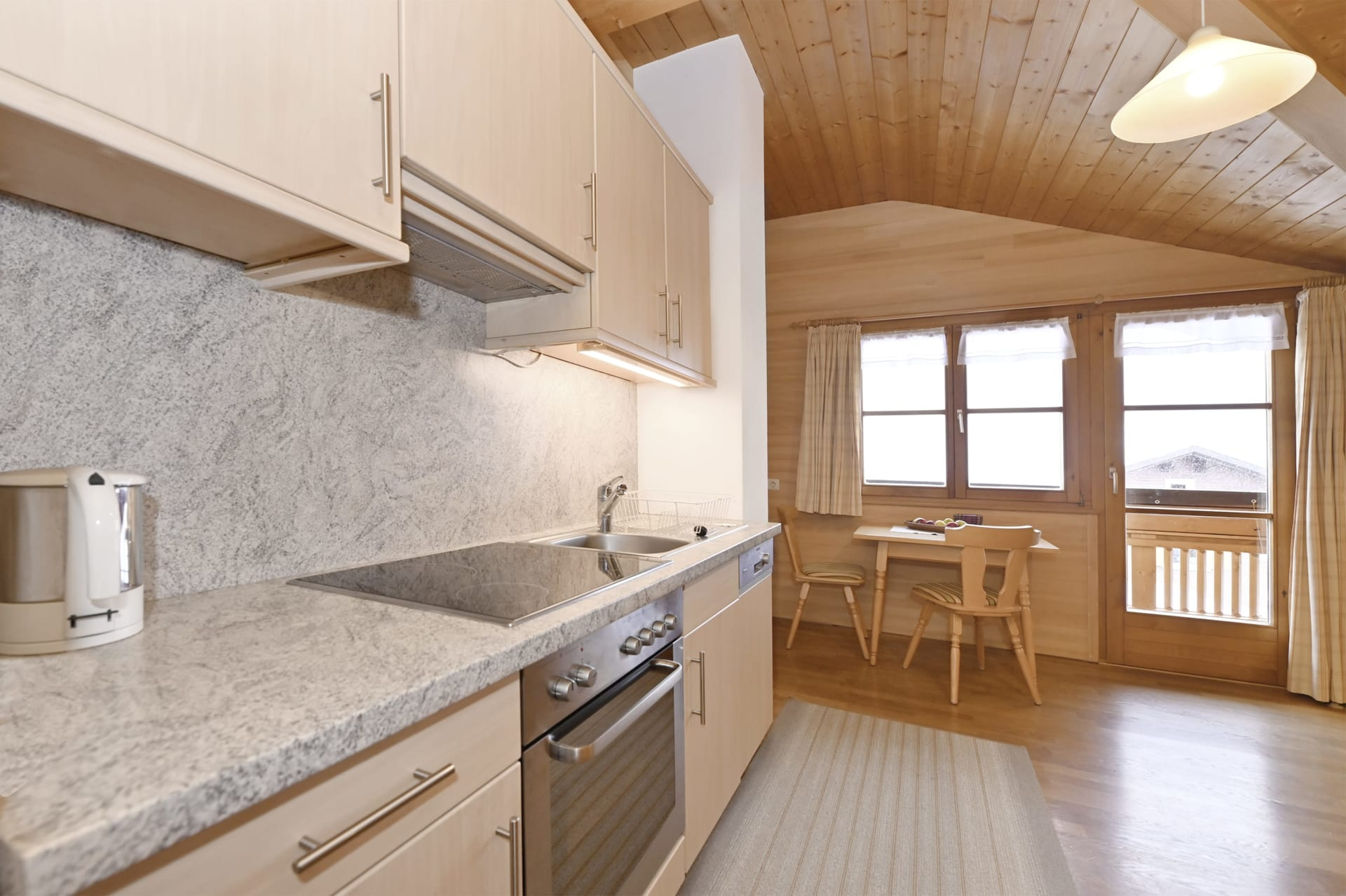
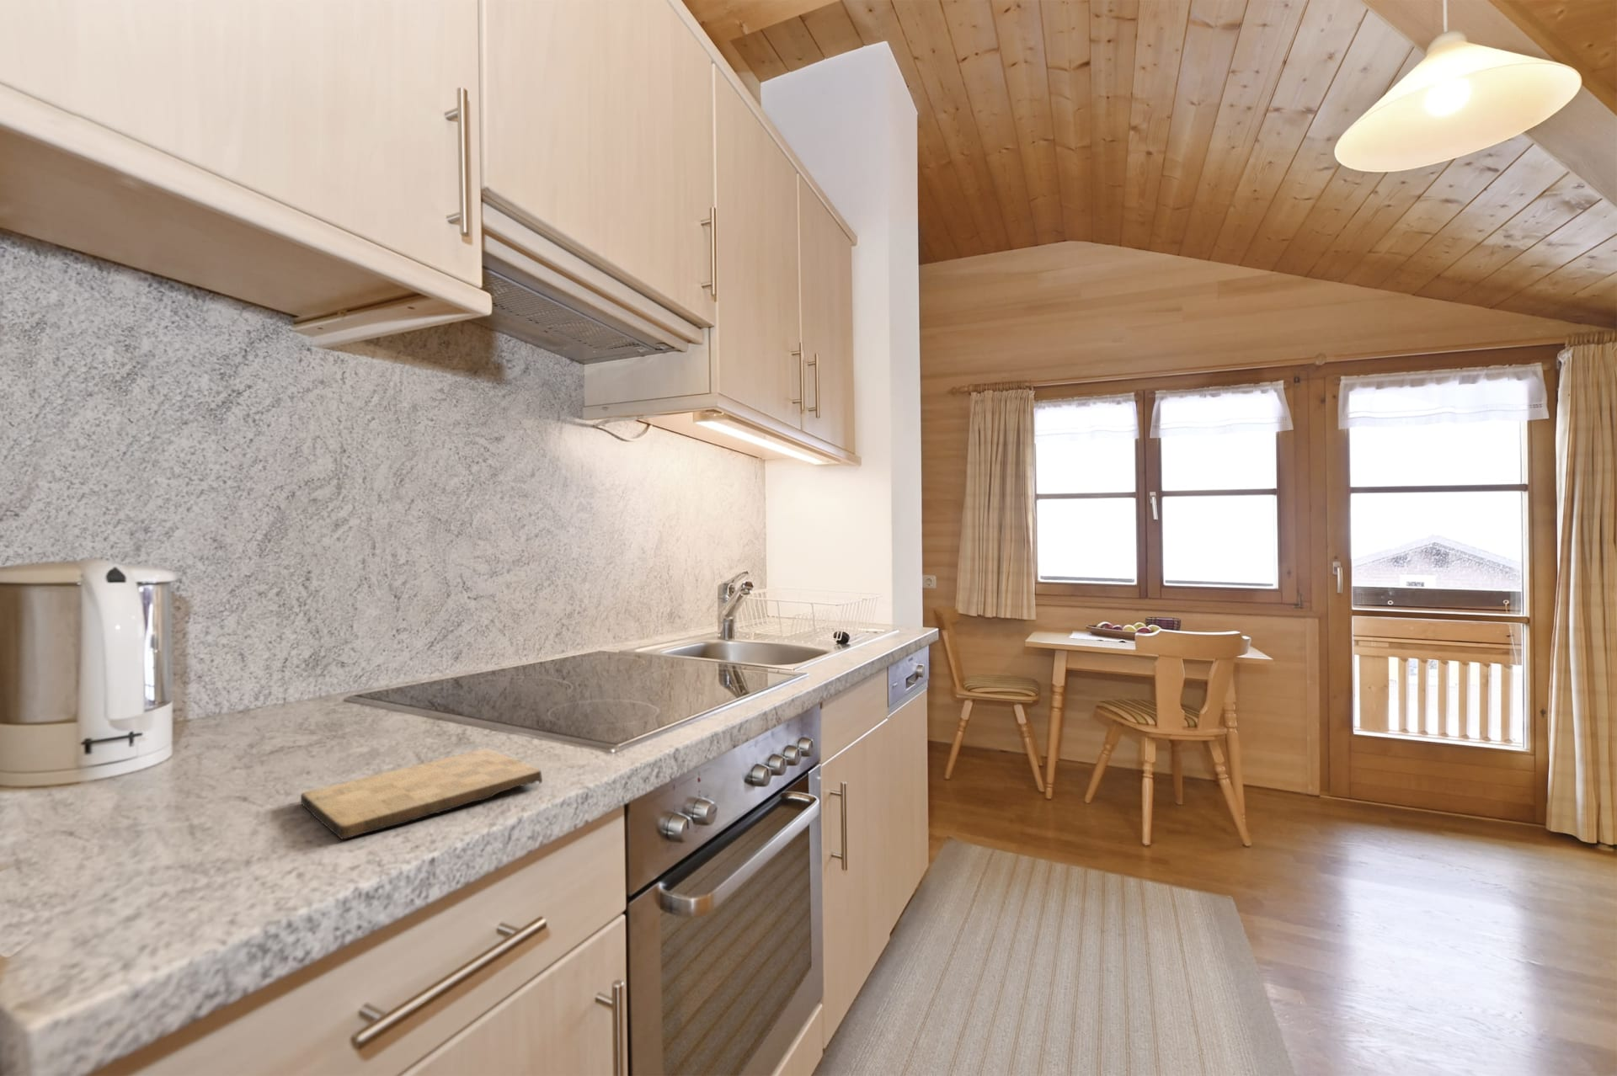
+ cutting board [300,748,543,841]
